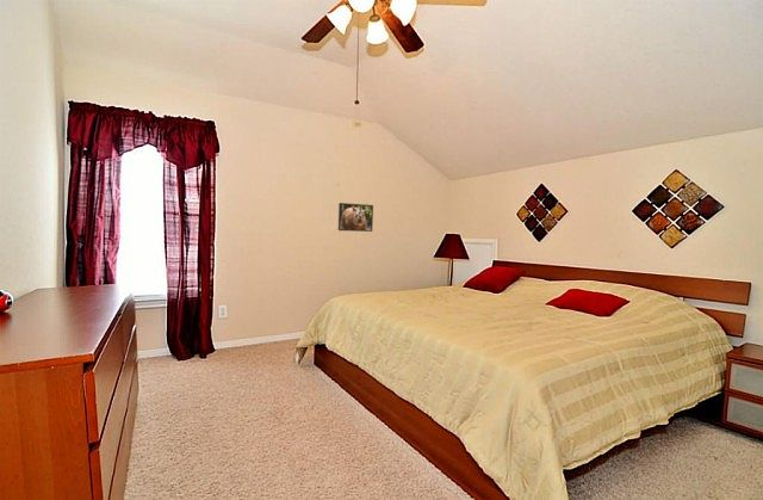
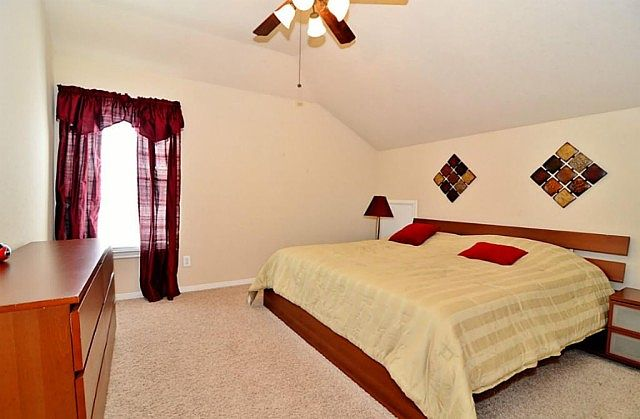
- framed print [337,202,374,233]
